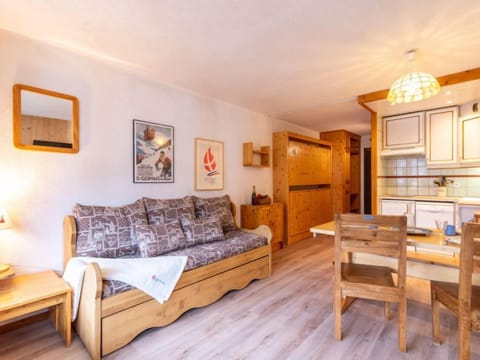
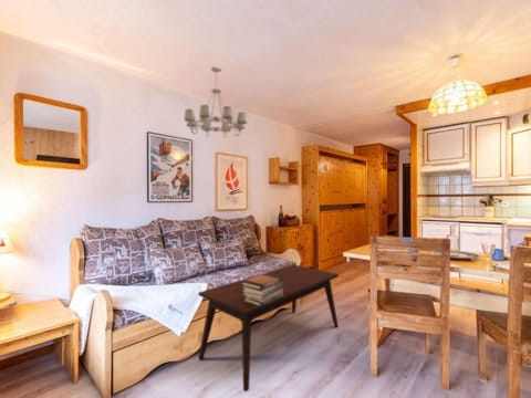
+ chandelier [183,65,248,139]
+ book stack [241,272,283,306]
+ coffee table [197,264,340,392]
